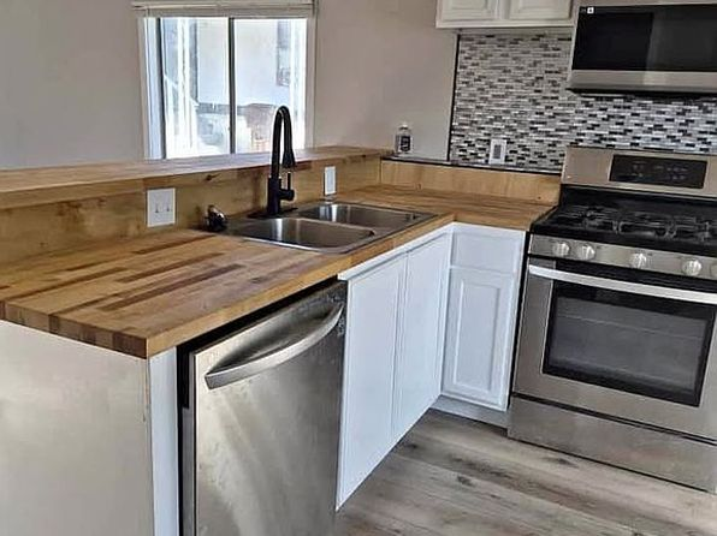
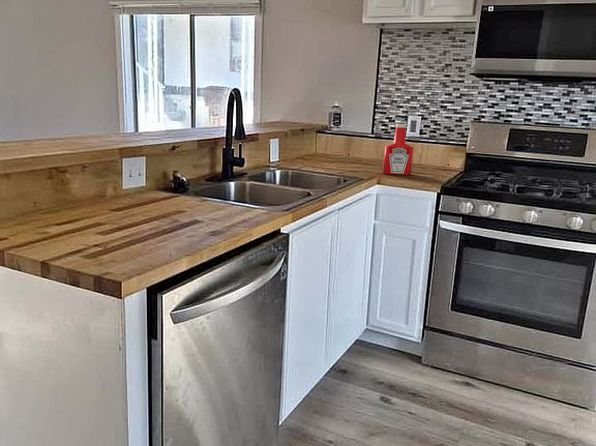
+ soap bottle [382,123,414,176]
